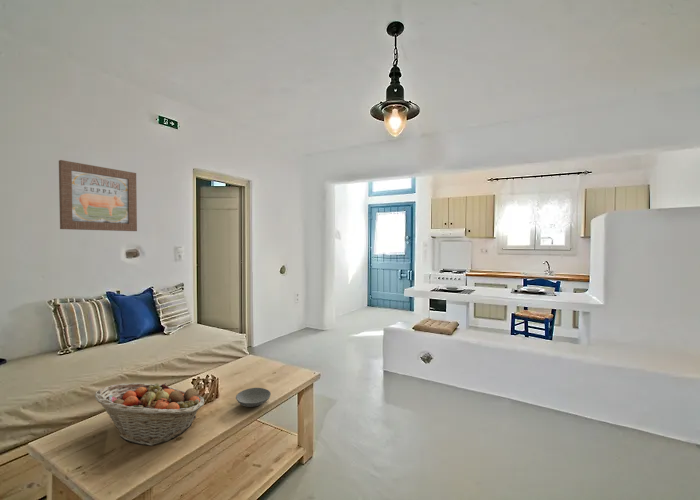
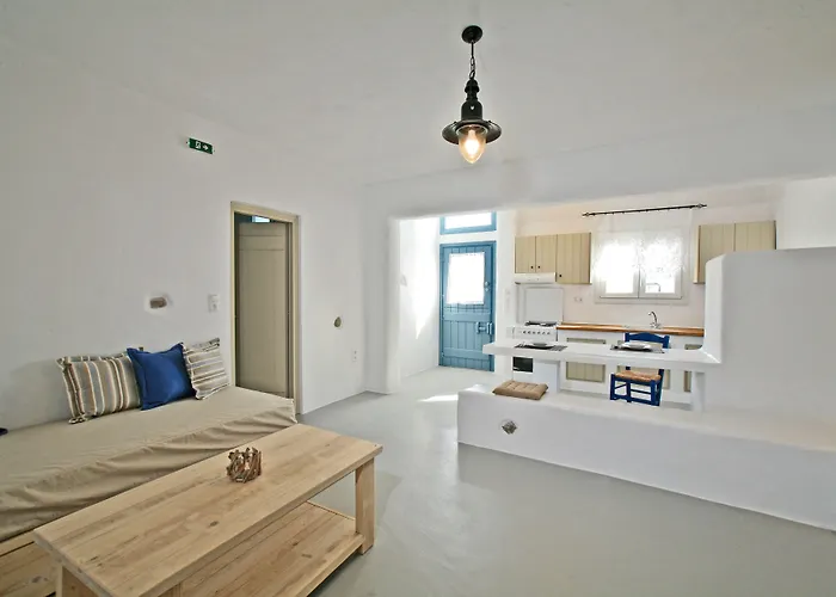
- bowl [235,387,272,408]
- fruit basket [94,382,205,447]
- wall art [58,159,138,232]
